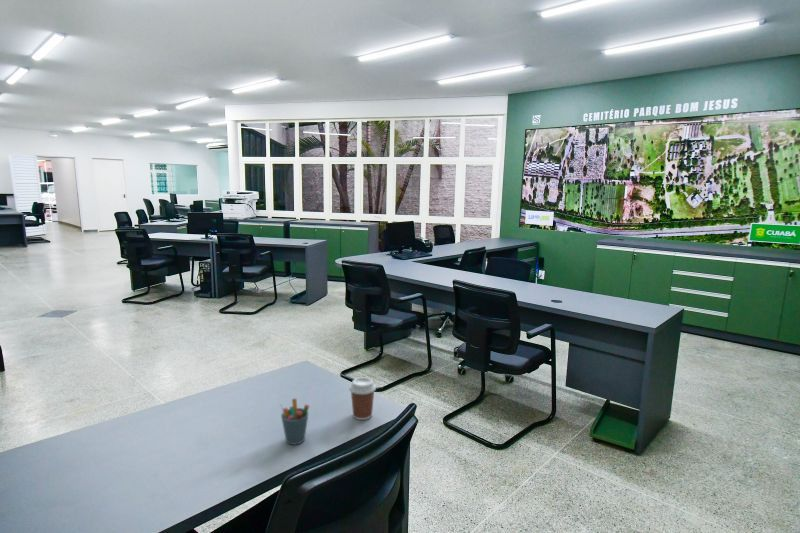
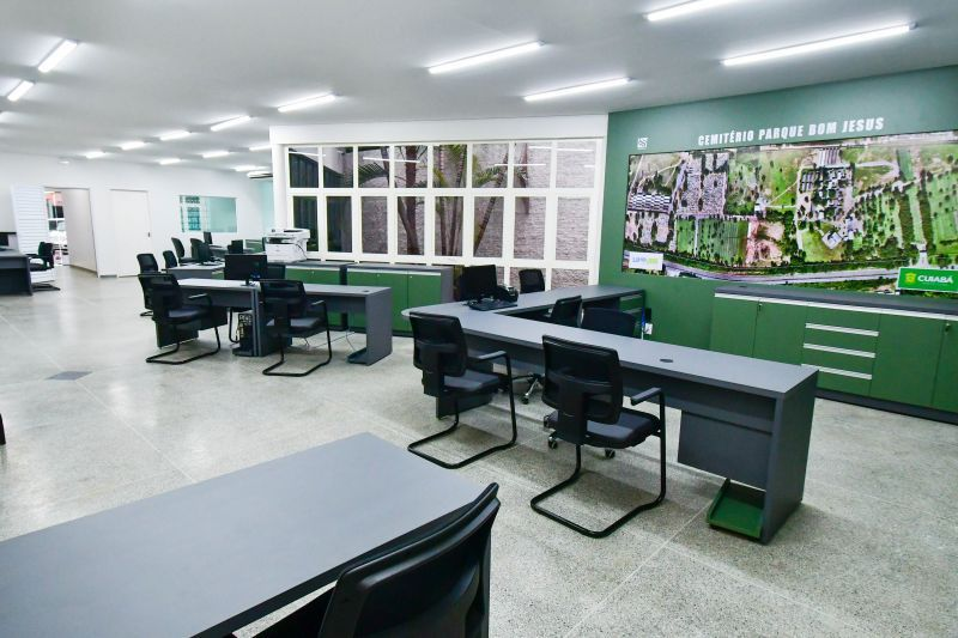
- pen holder [279,397,310,446]
- coffee cup [348,376,377,421]
